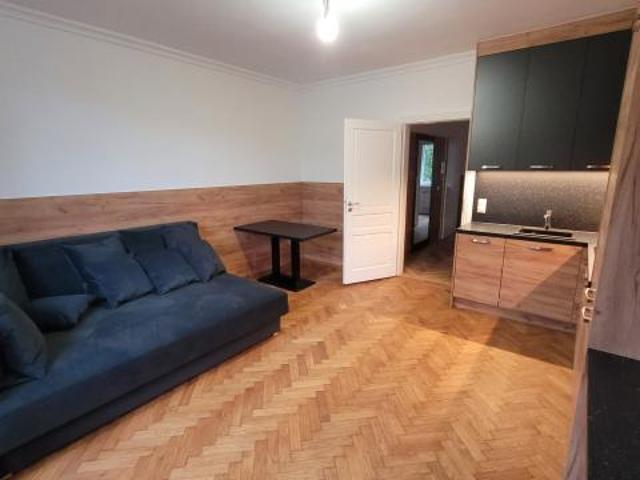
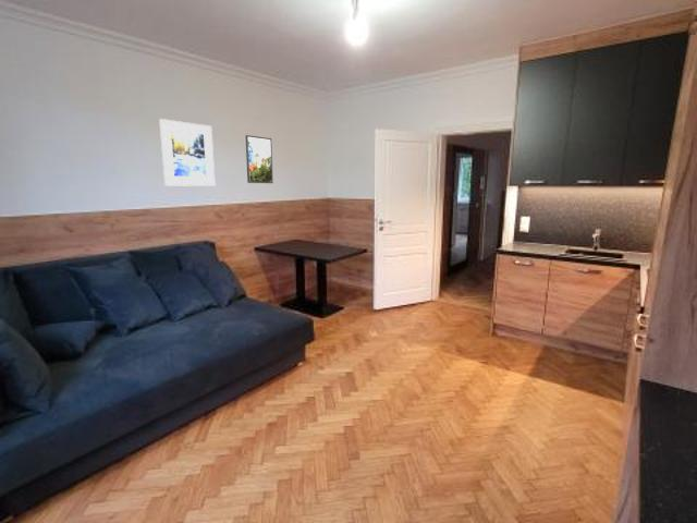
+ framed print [245,134,274,184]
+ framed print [158,118,217,187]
